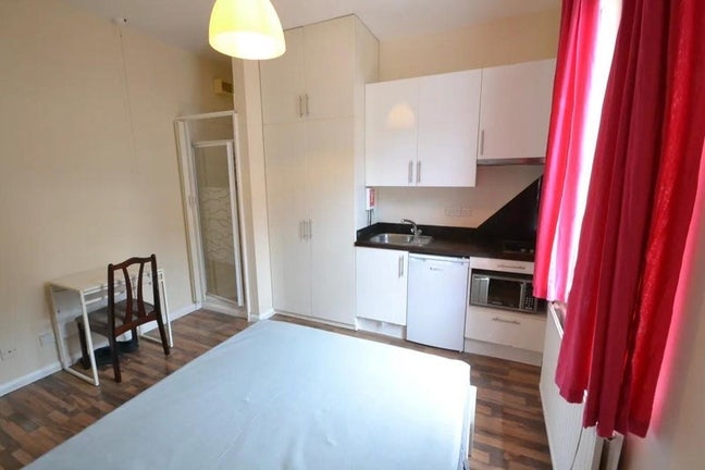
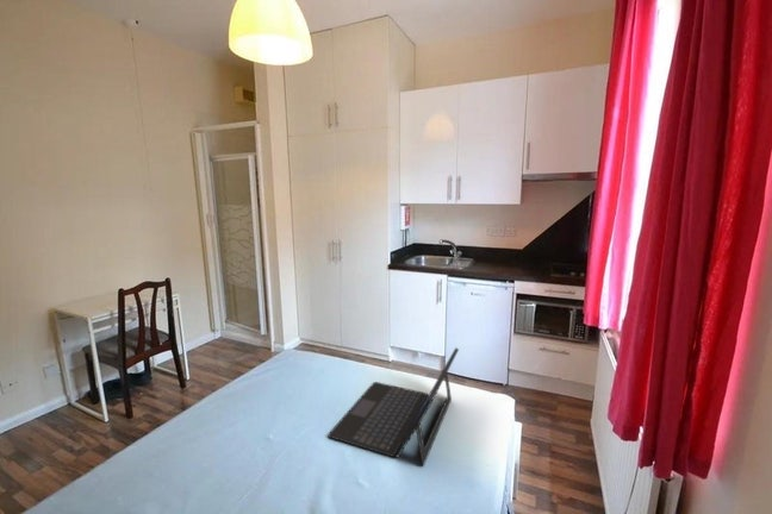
+ laptop [326,346,460,468]
